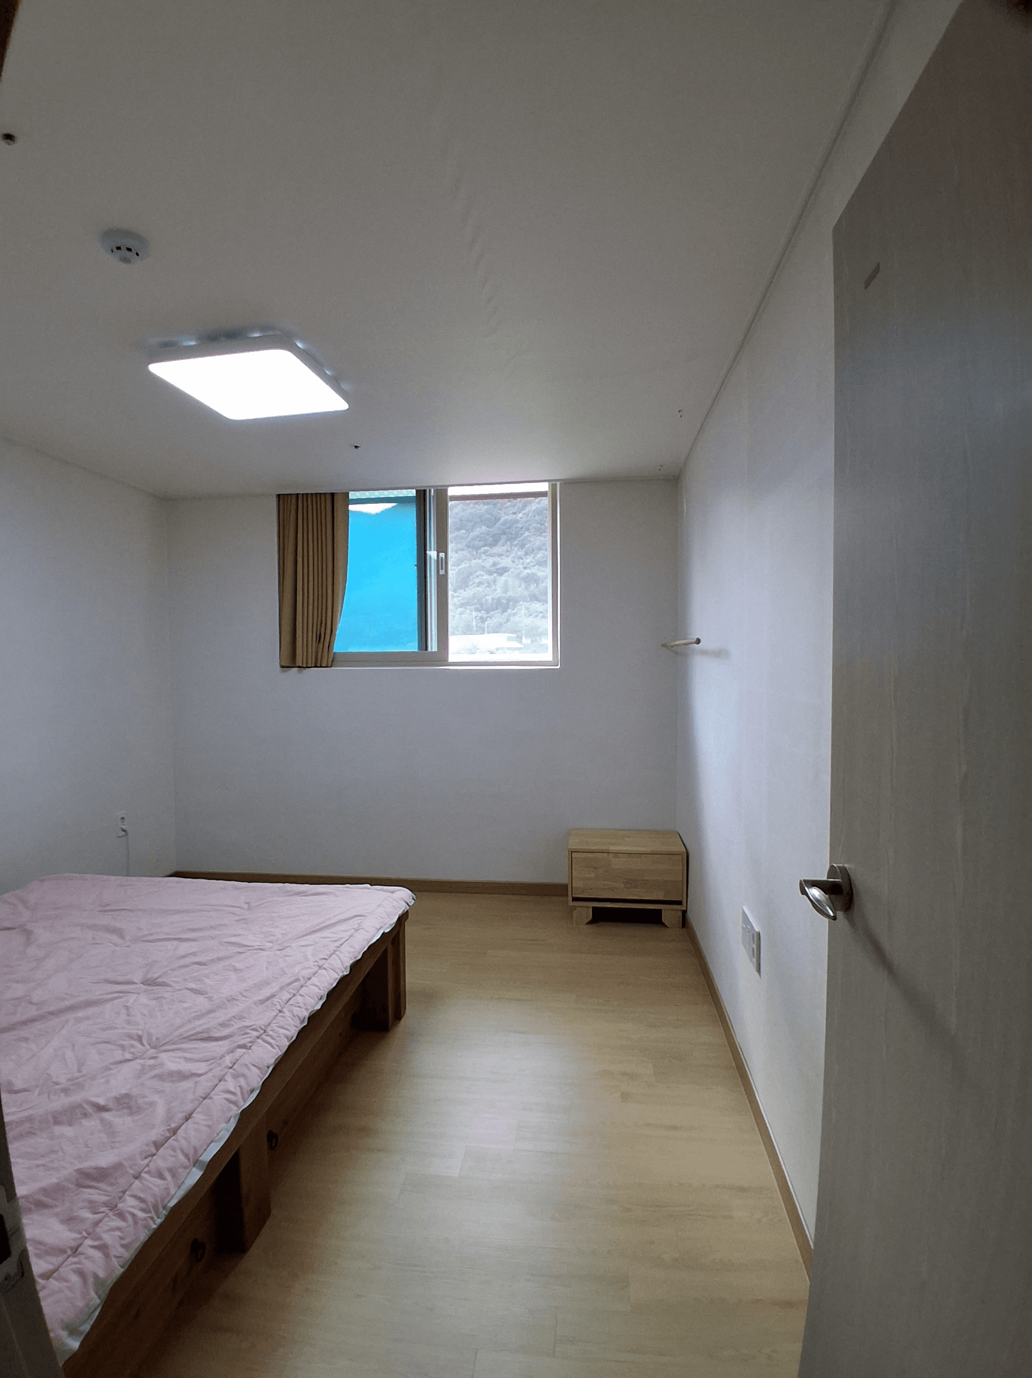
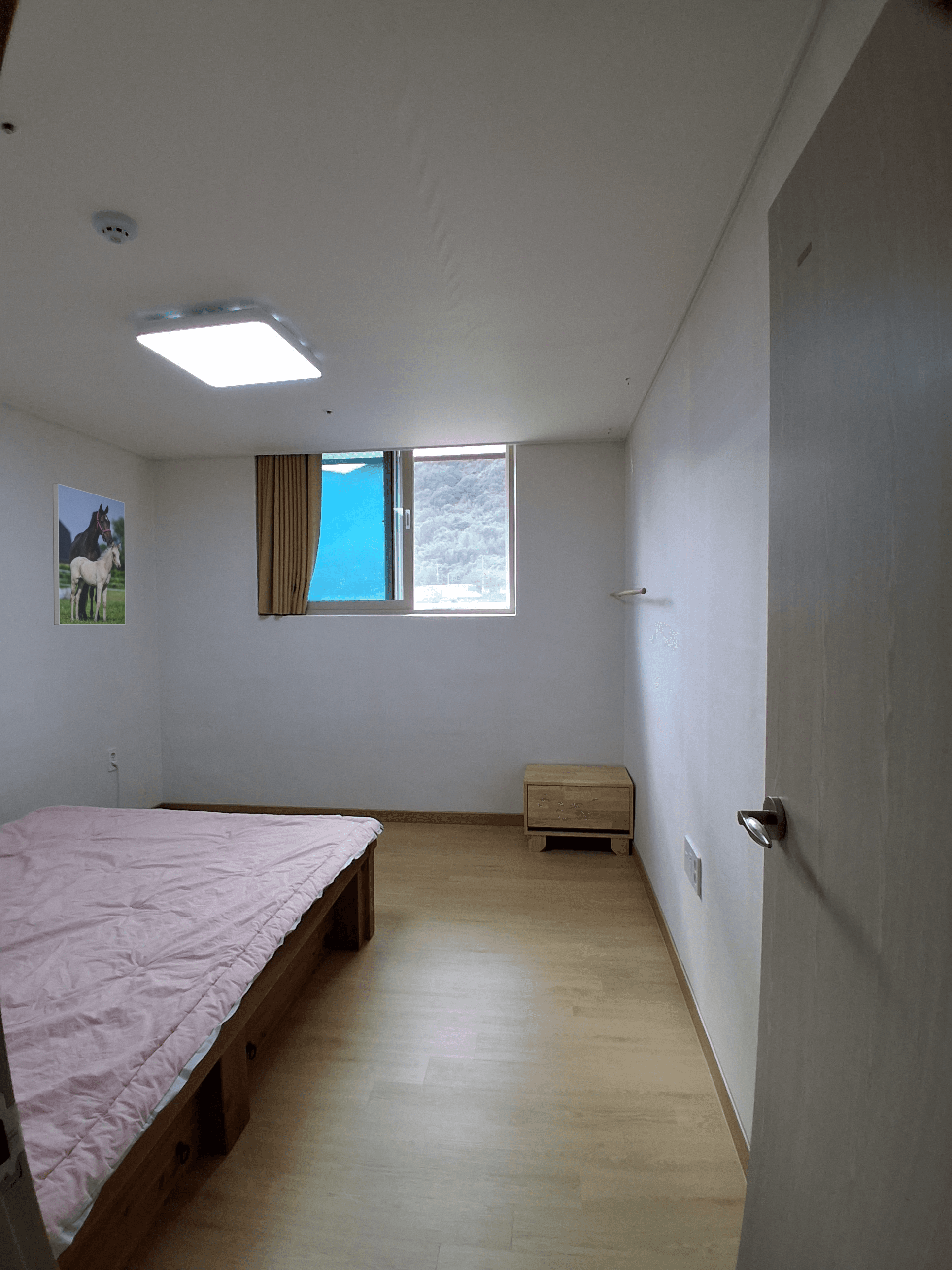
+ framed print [52,483,126,625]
